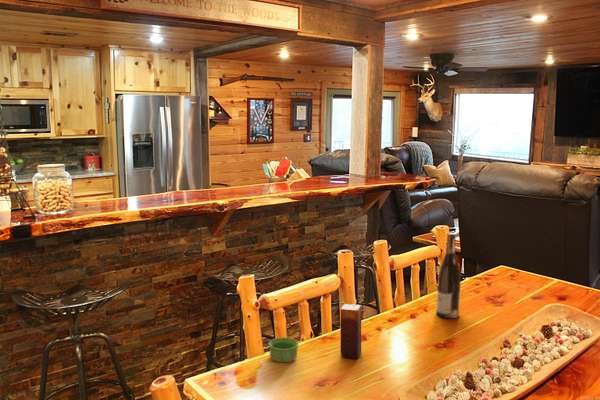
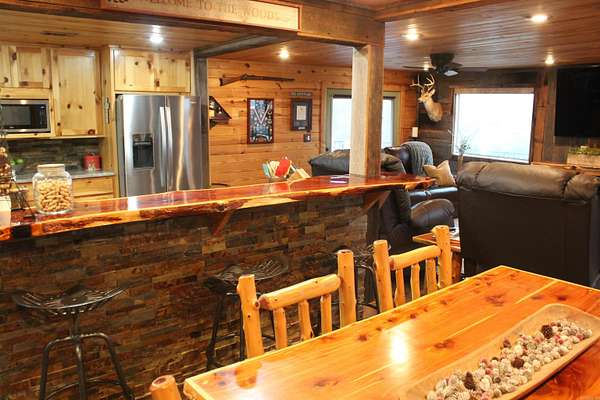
- ramekin [268,336,299,363]
- wine bottle [435,232,462,319]
- candle [339,303,362,360]
